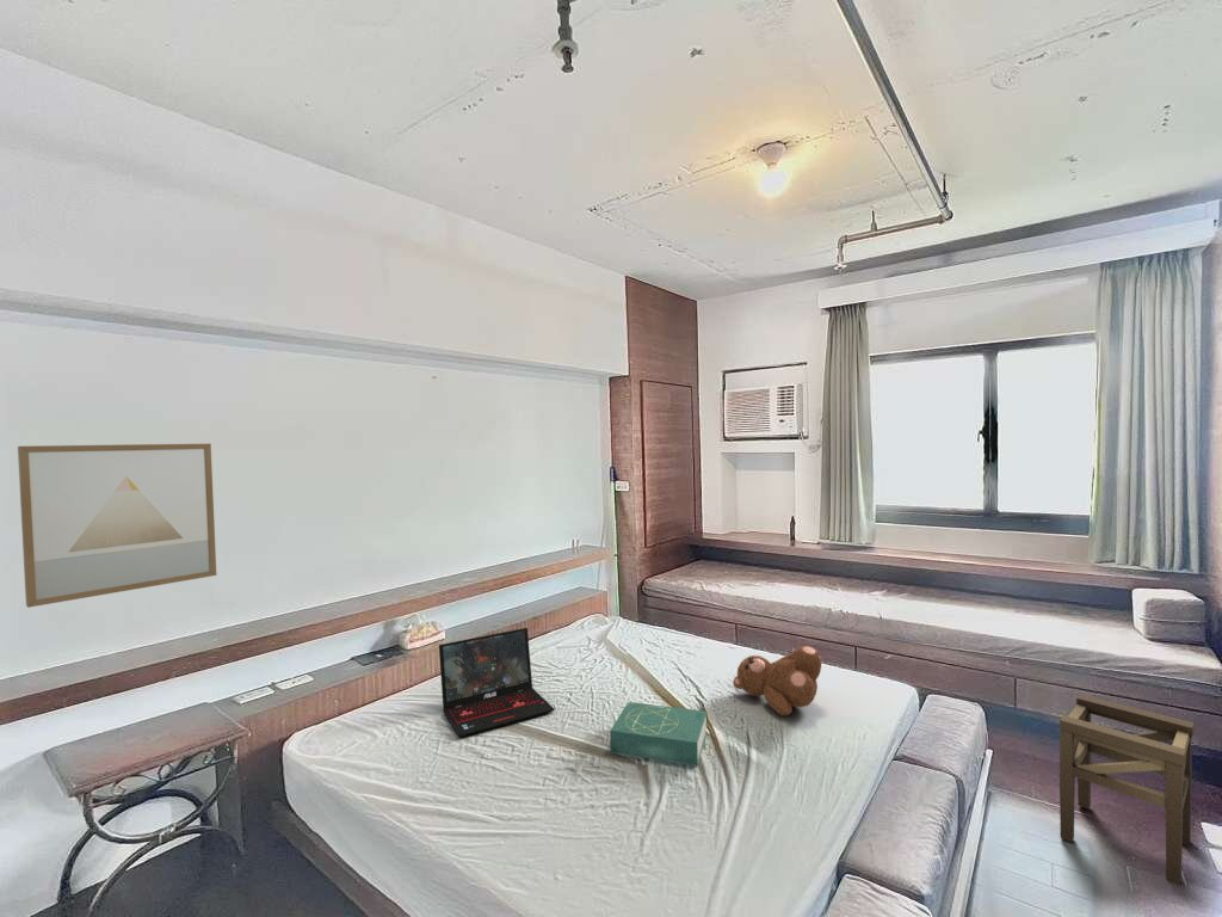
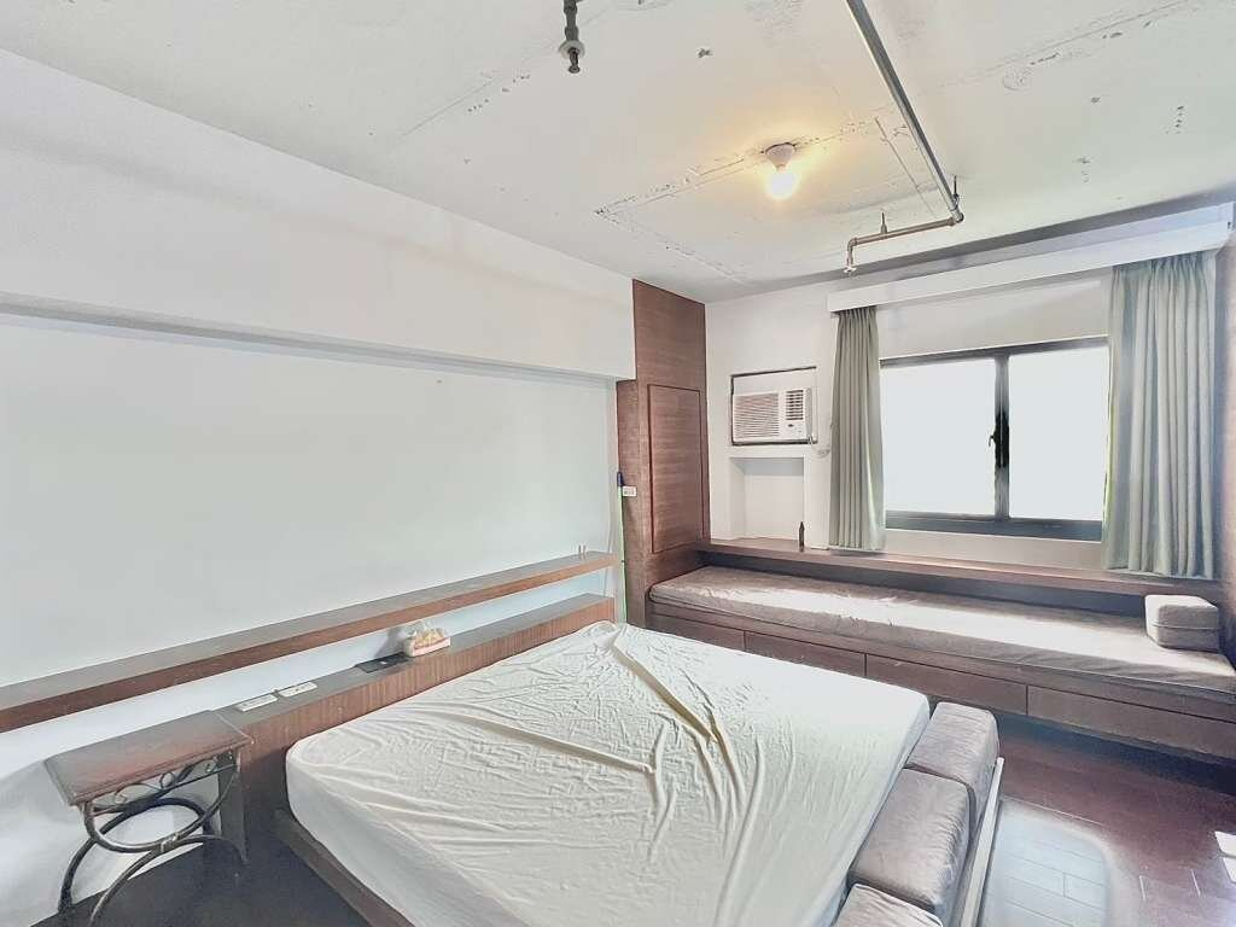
- teddy bear [732,645,822,716]
- laptop [438,627,556,738]
- stool [1059,694,1195,886]
- wall art [17,443,217,609]
- book [609,701,709,767]
